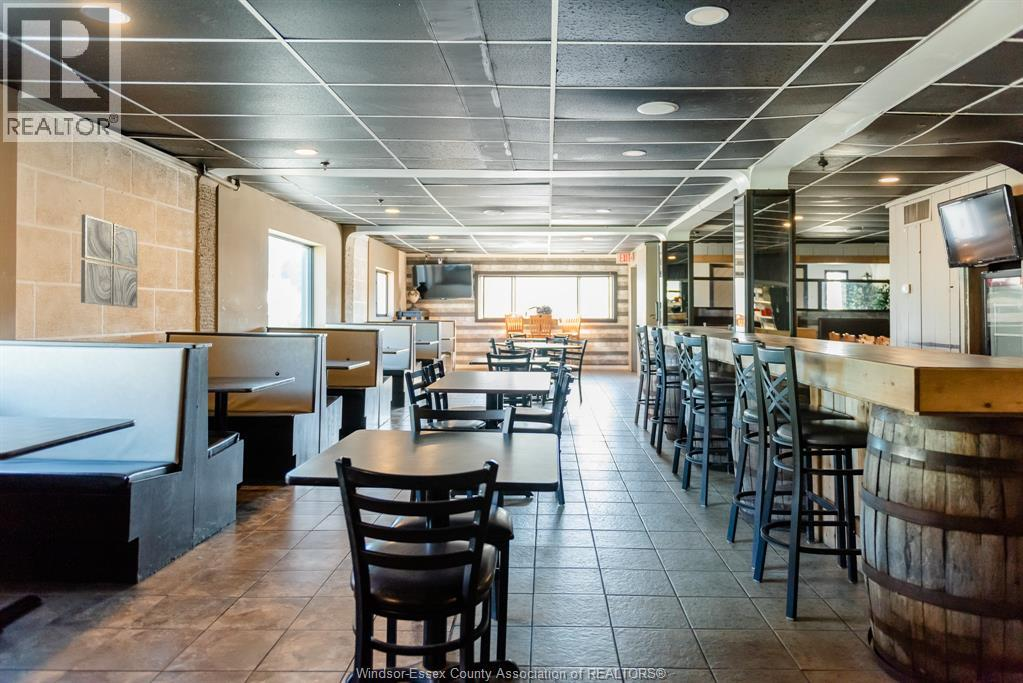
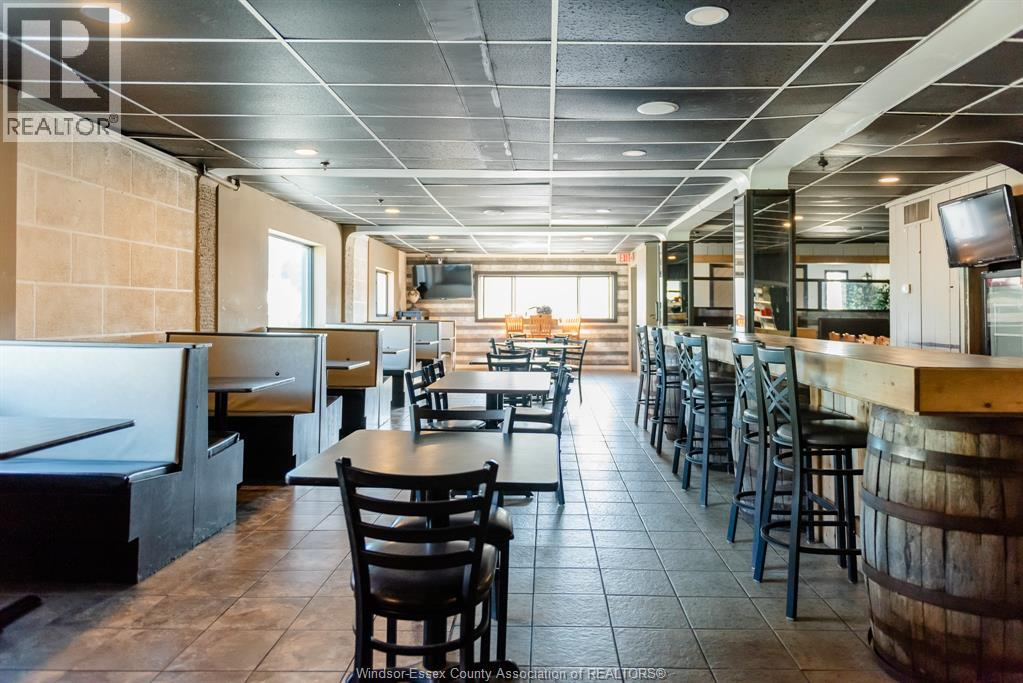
- wall art [80,214,139,309]
